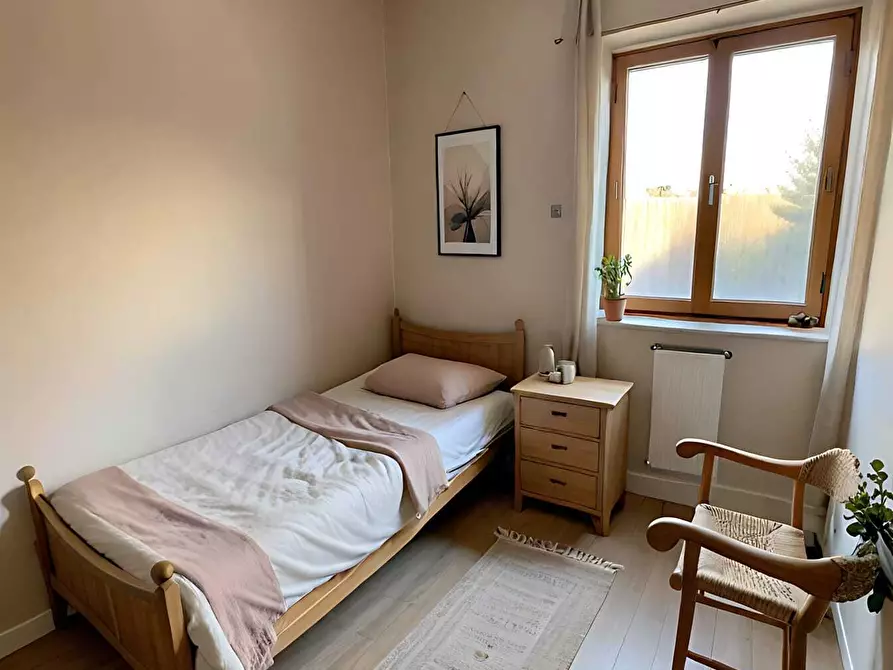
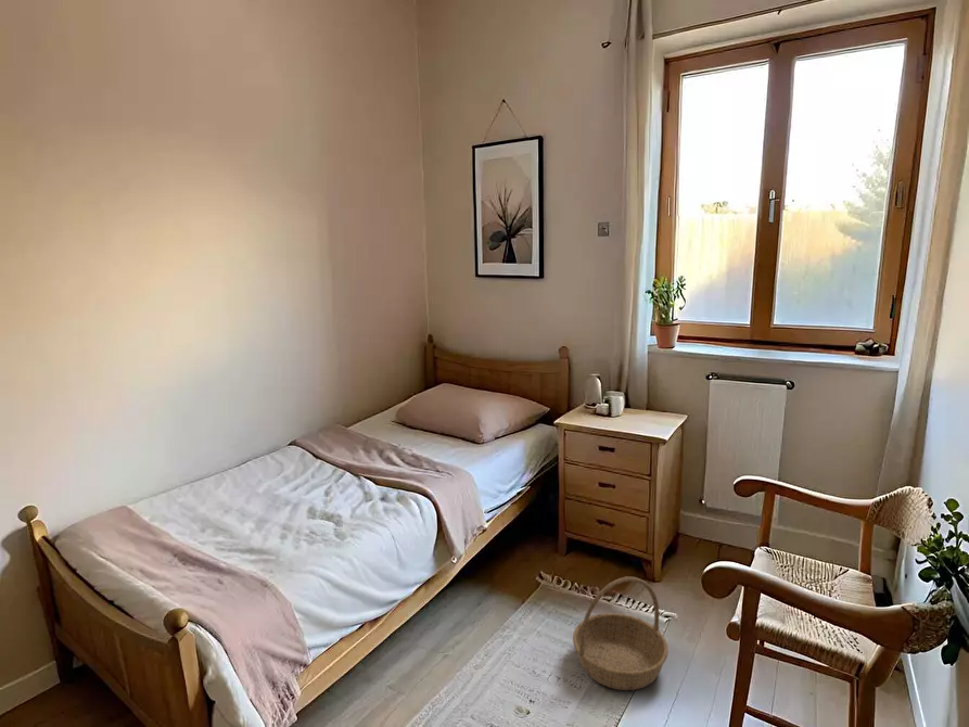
+ basket [572,575,670,691]
